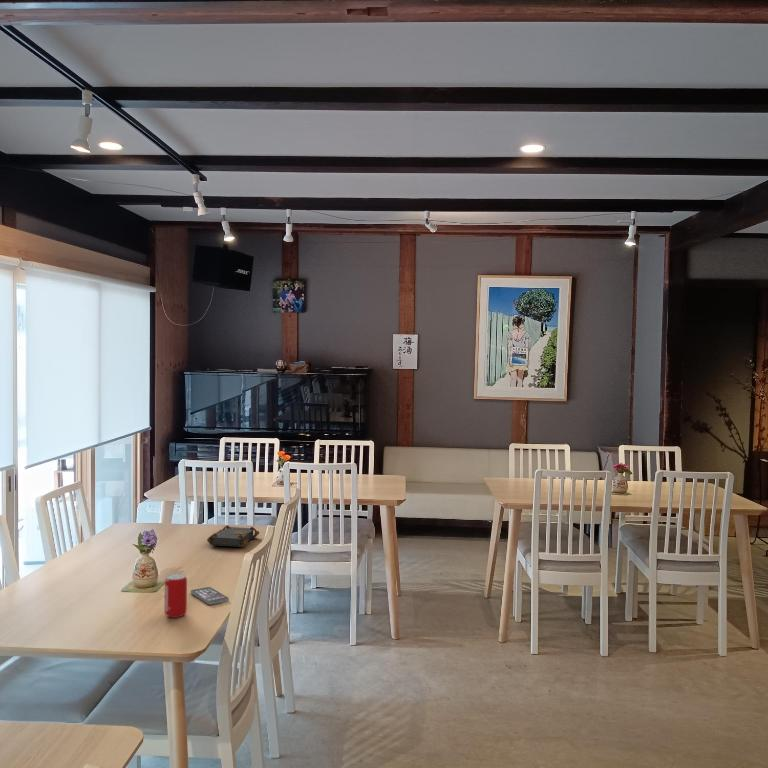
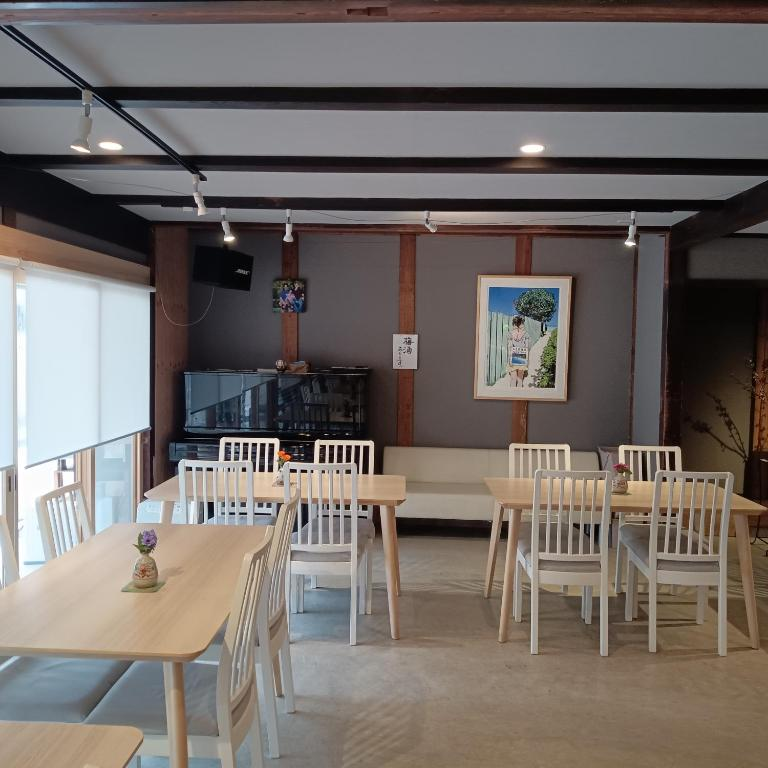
- smartphone [190,586,230,606]
- book [206,524,260,548]
- beverage can [163,572,188,619]
